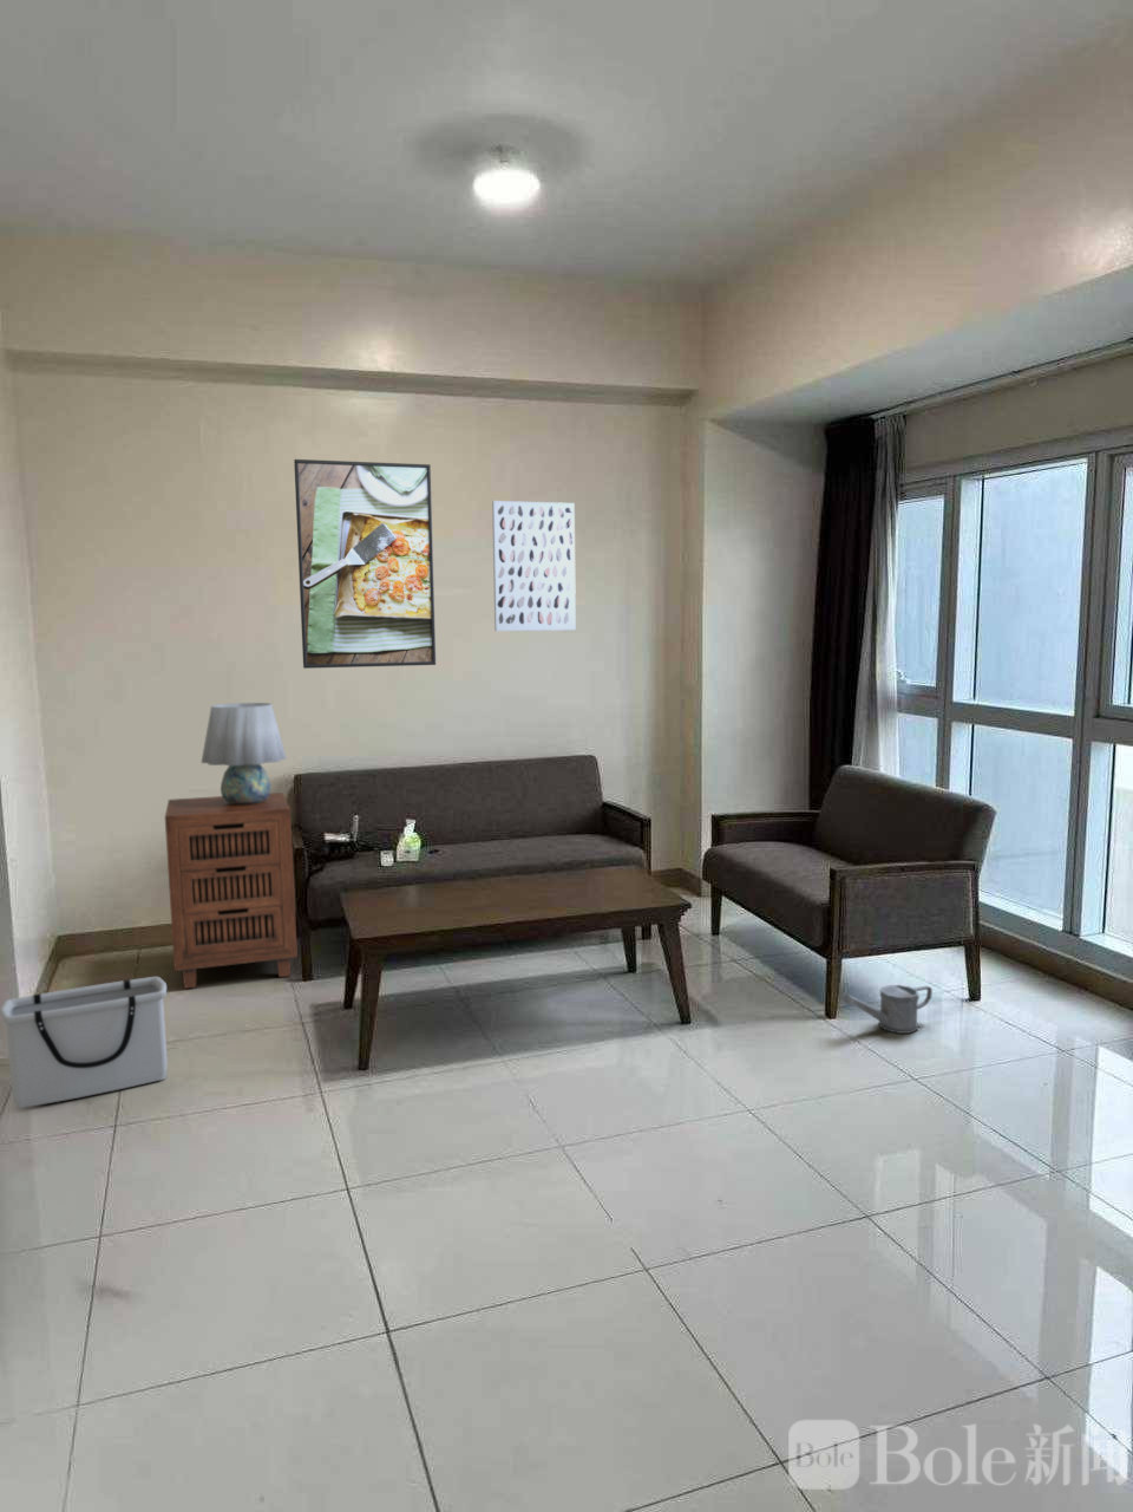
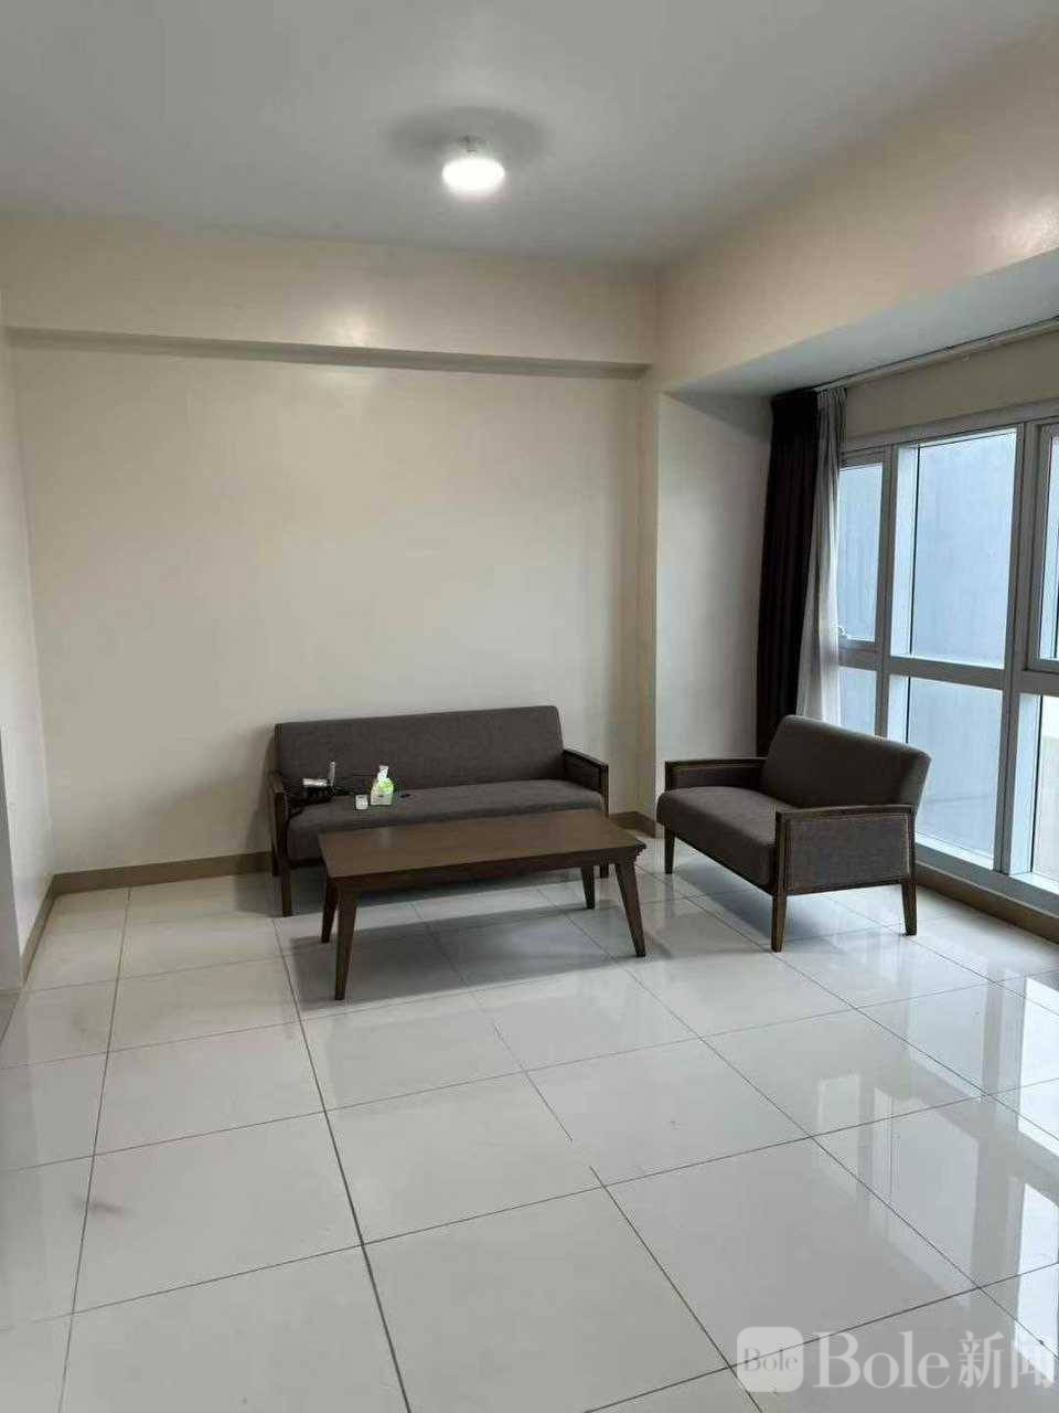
- storage bin [0,976,169,1110]
- watering can [843,983,933,1035]
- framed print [293,458,437,670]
- cabinet [164,792,299,989]
- table lamp [201,701,288,805]
- wall art [492,500,577,632]
